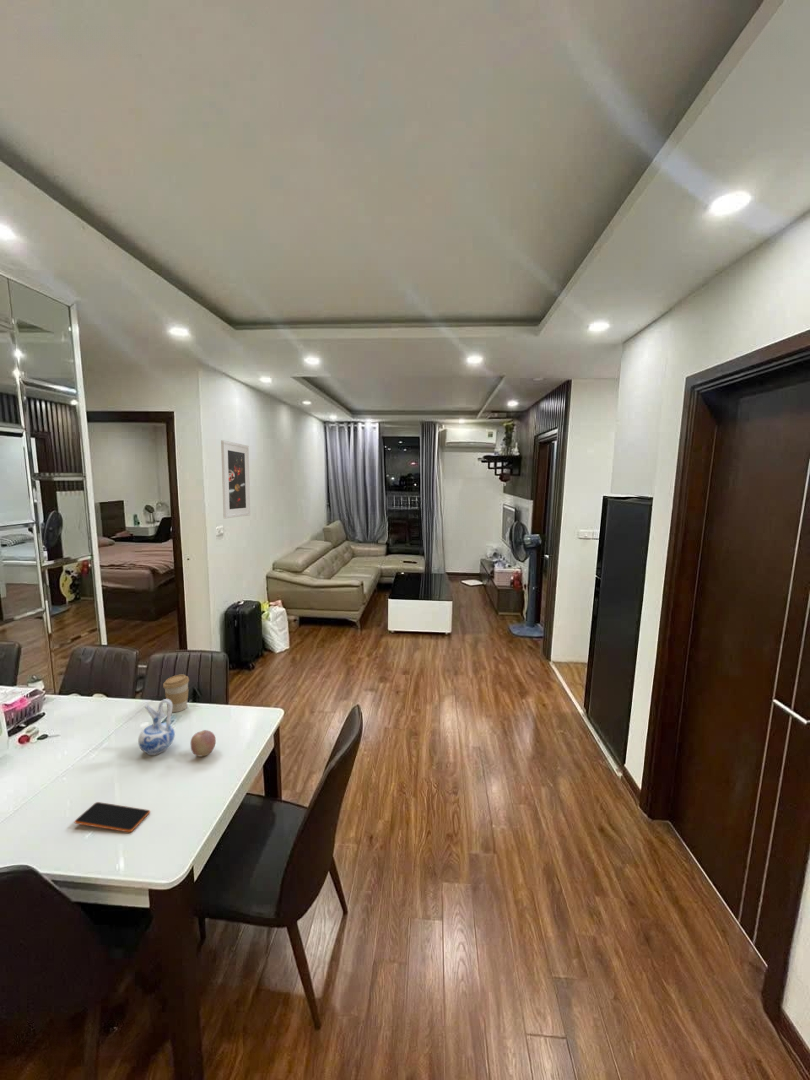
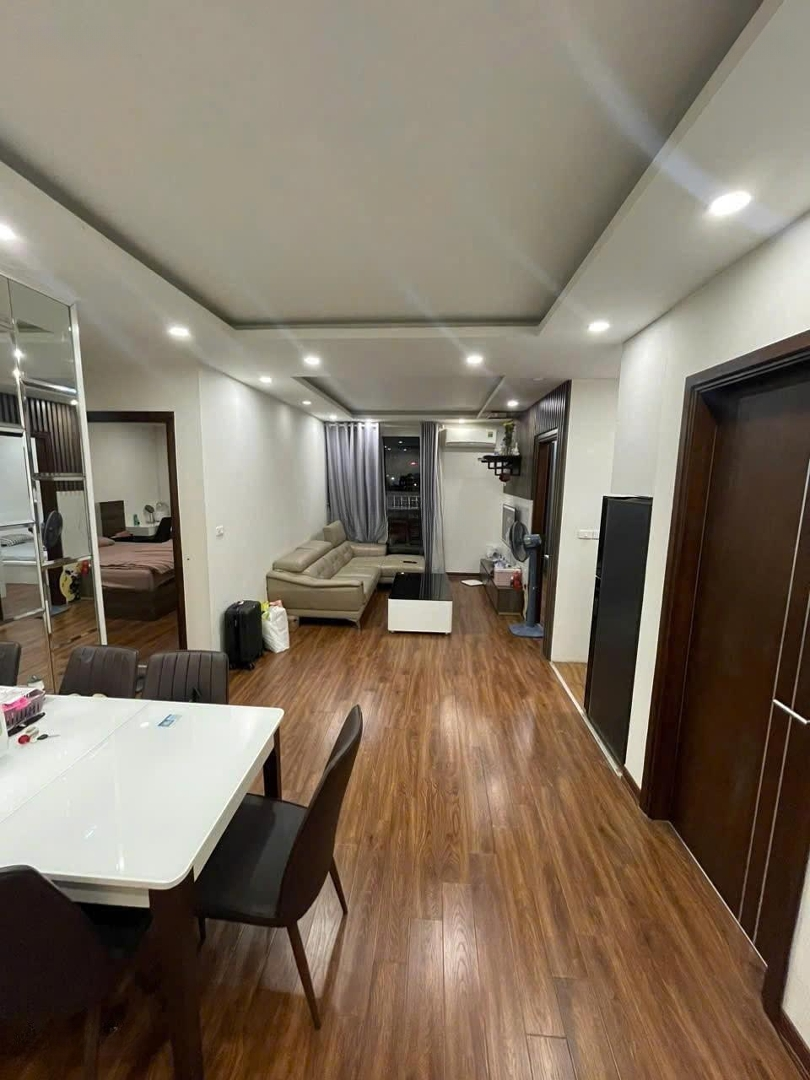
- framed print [220,439,251,519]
- coffee cup [162,674,190,713]
- fruit [190,729,217,757]
- smartphone [73,801,151,833]
- ceramic pitcher [137,698,176,756]
